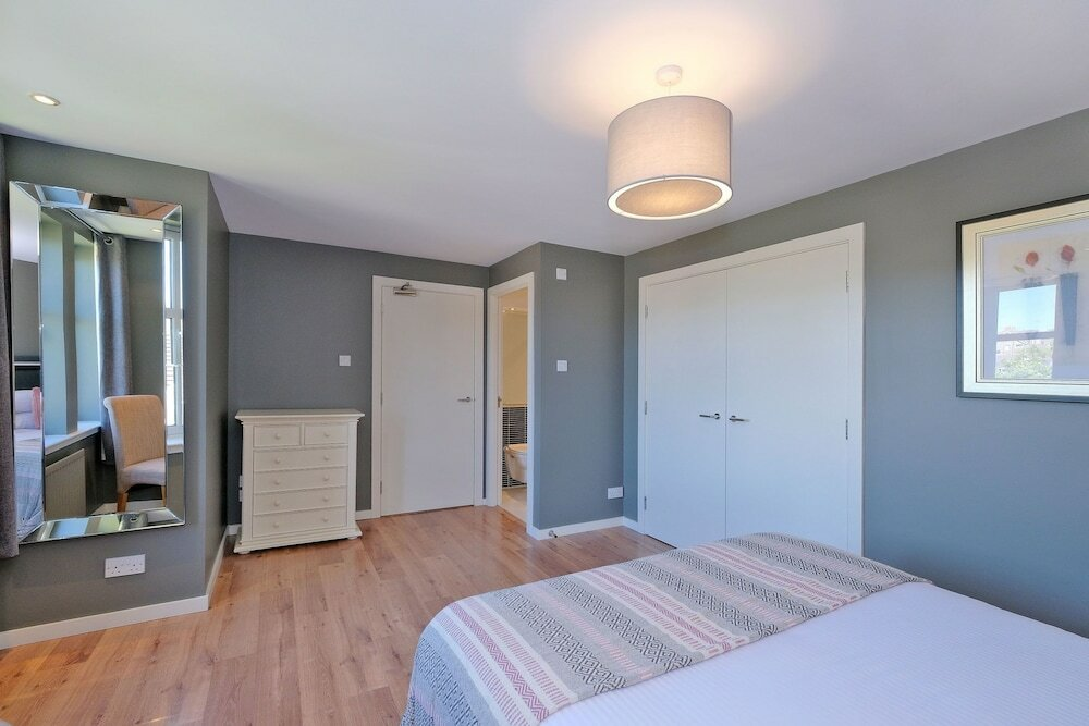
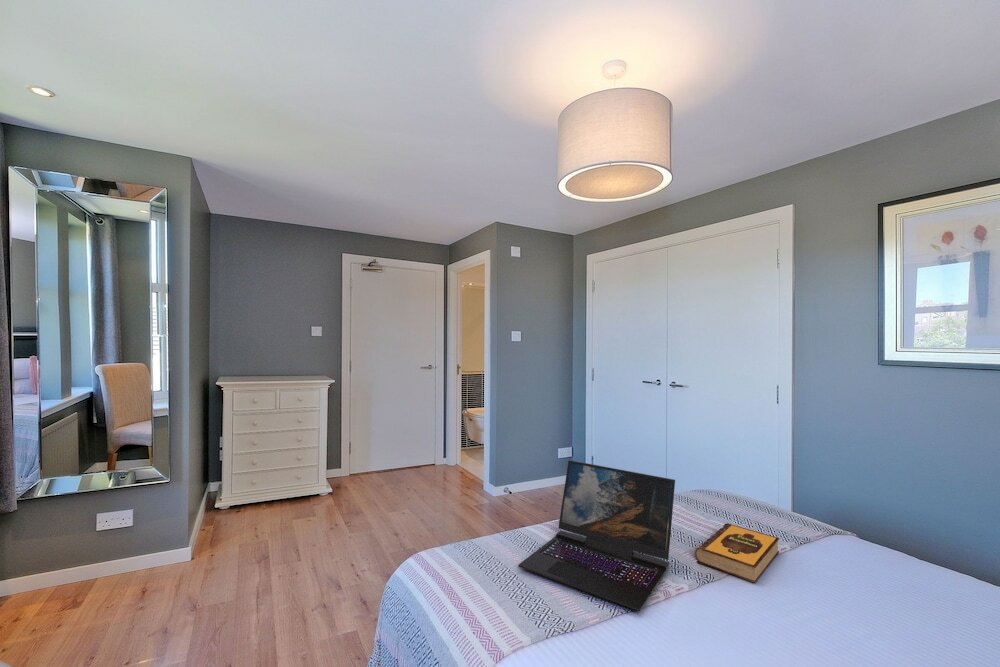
+ laptop [517,459,676,612]
+ hardback book [694,522,780,584]
